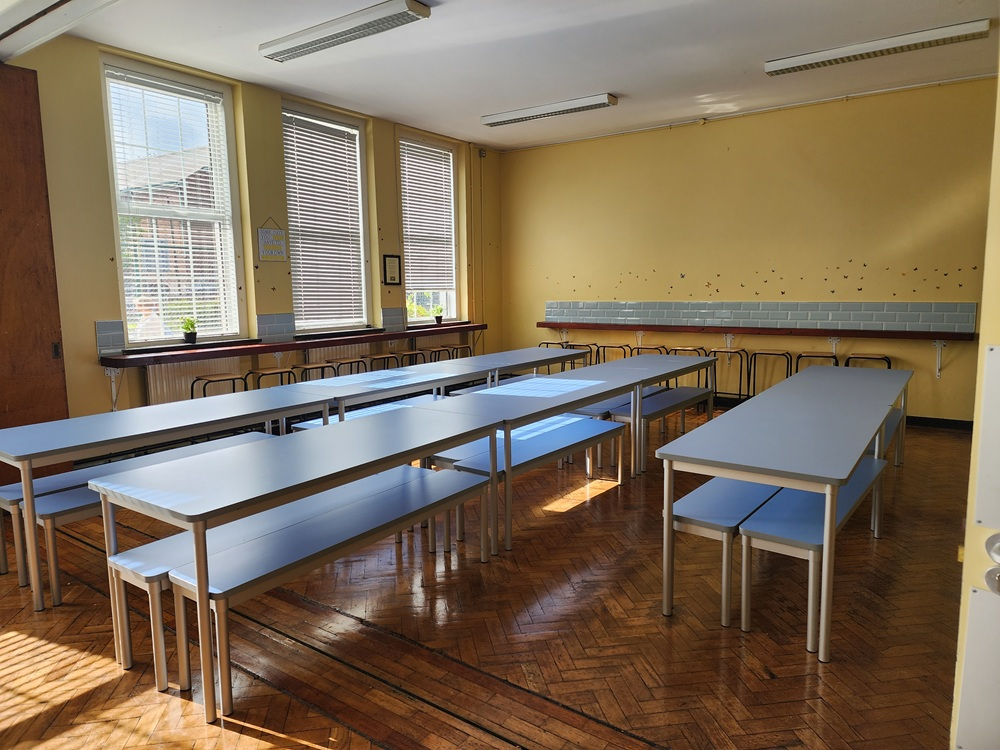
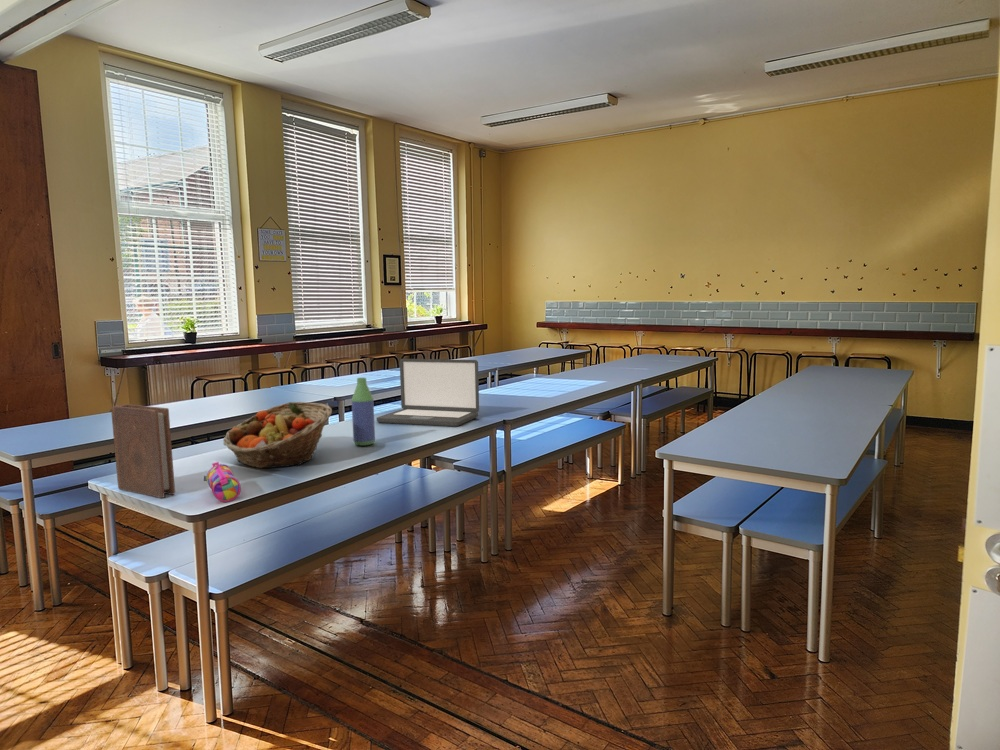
+ laptop [376,358,480,428]
+ pencil case [203,461,242,503]
+ bottle [351,377,376,447]
+ fruit basket [222,401,333,469]
+ book [110,403,176,499]
